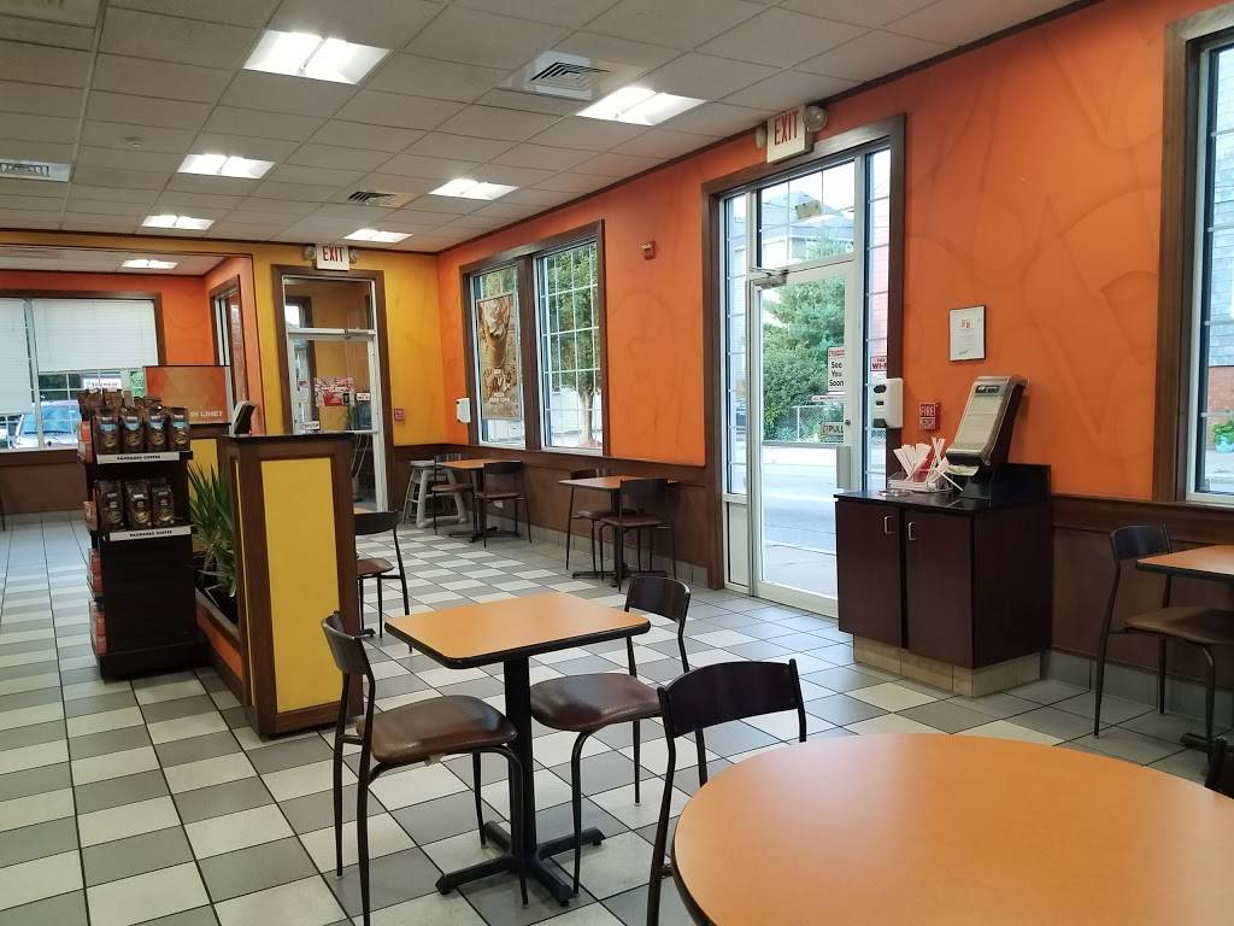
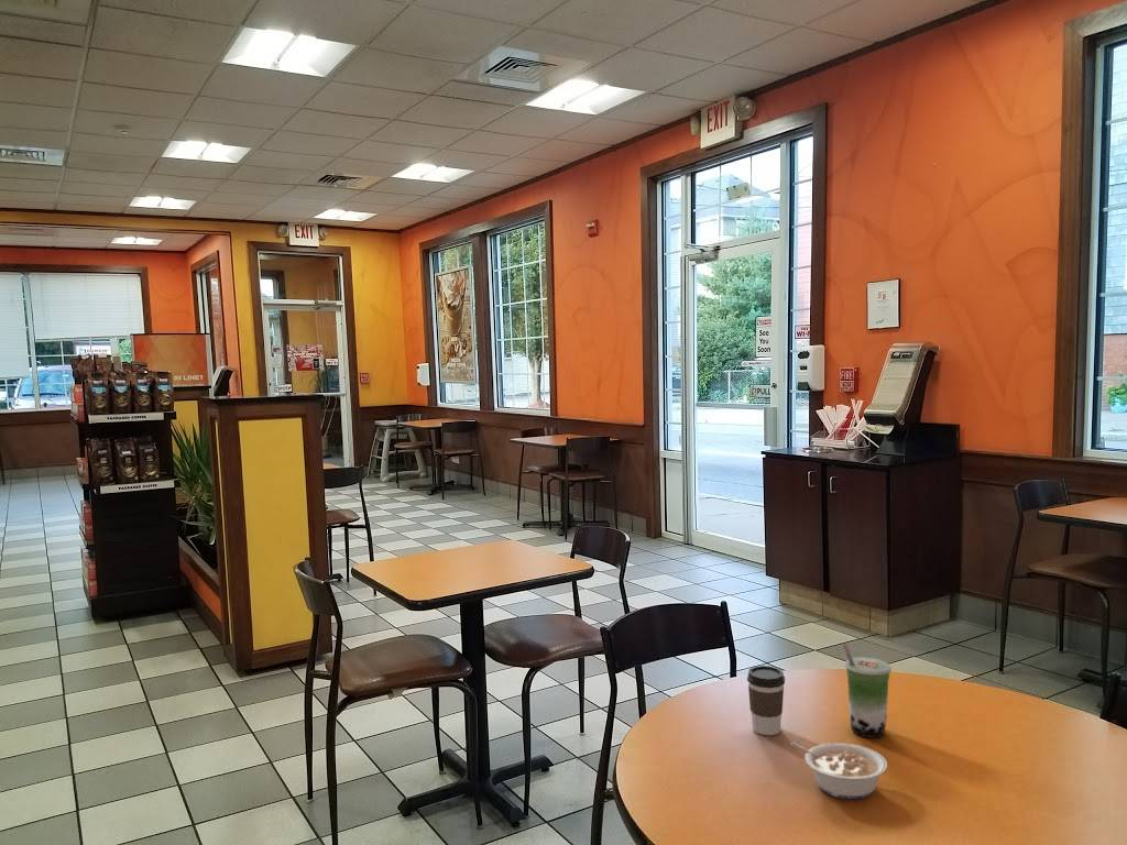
+ beverage cup [842,643,893,739]
+ legume [789,740,888,800]
+ coffee cup [746,665,786,736]
